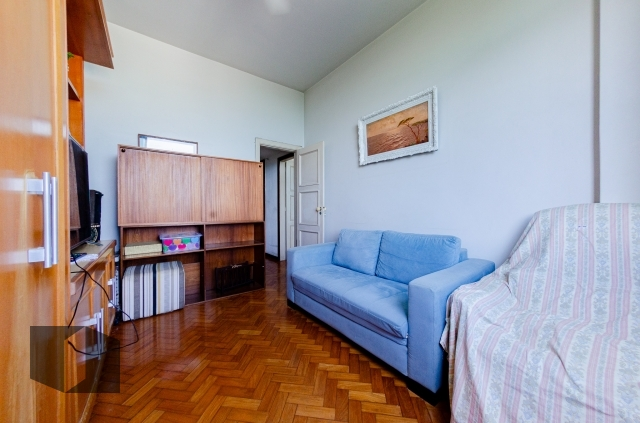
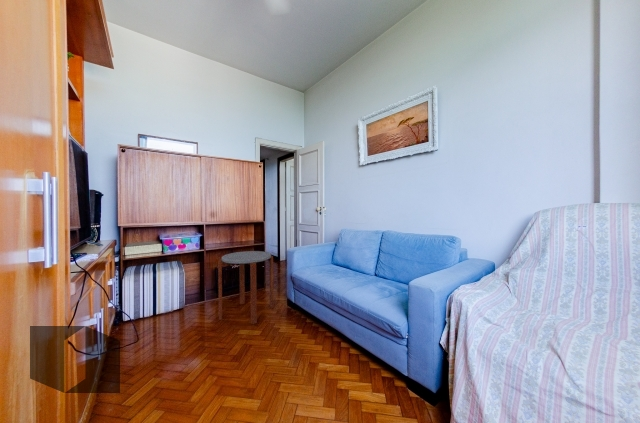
+ side table [217,250,274,325]
